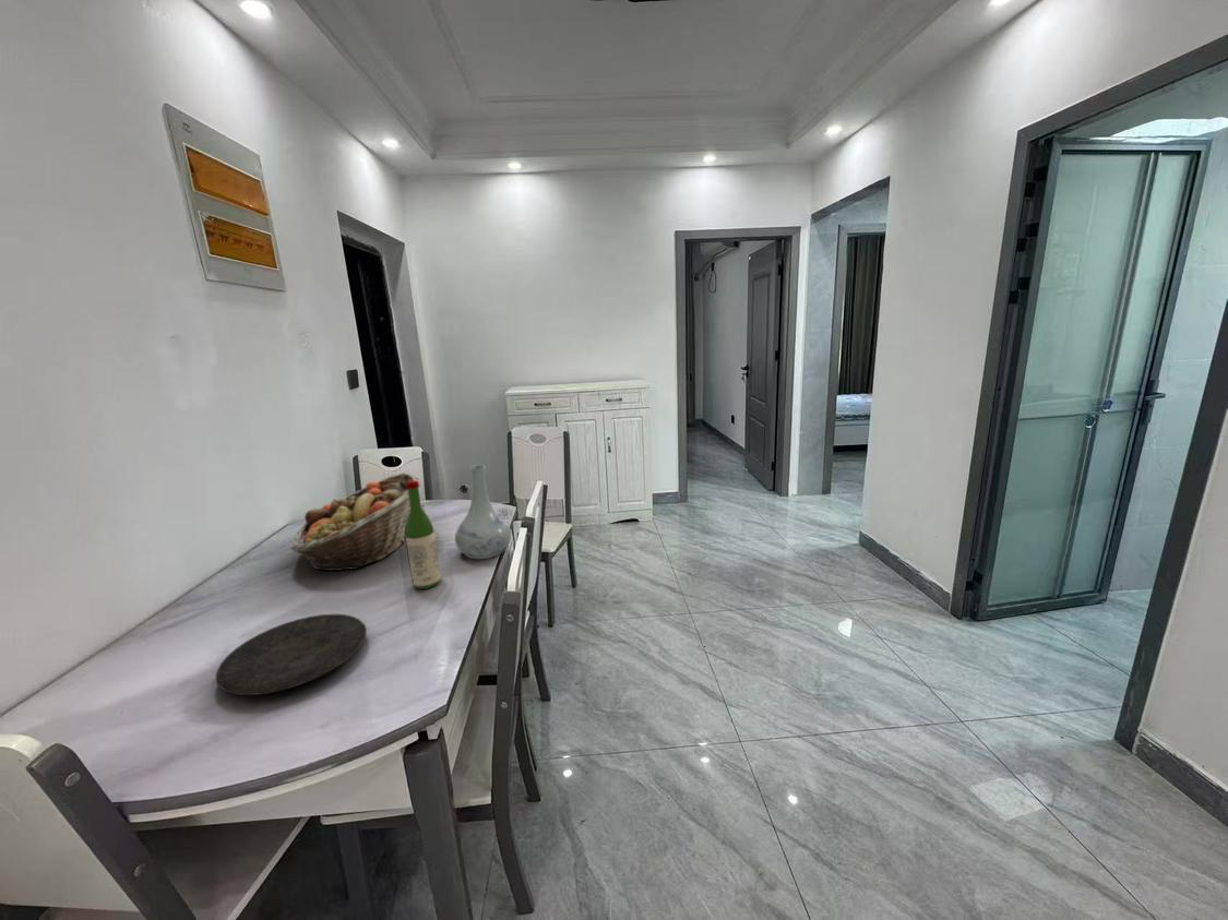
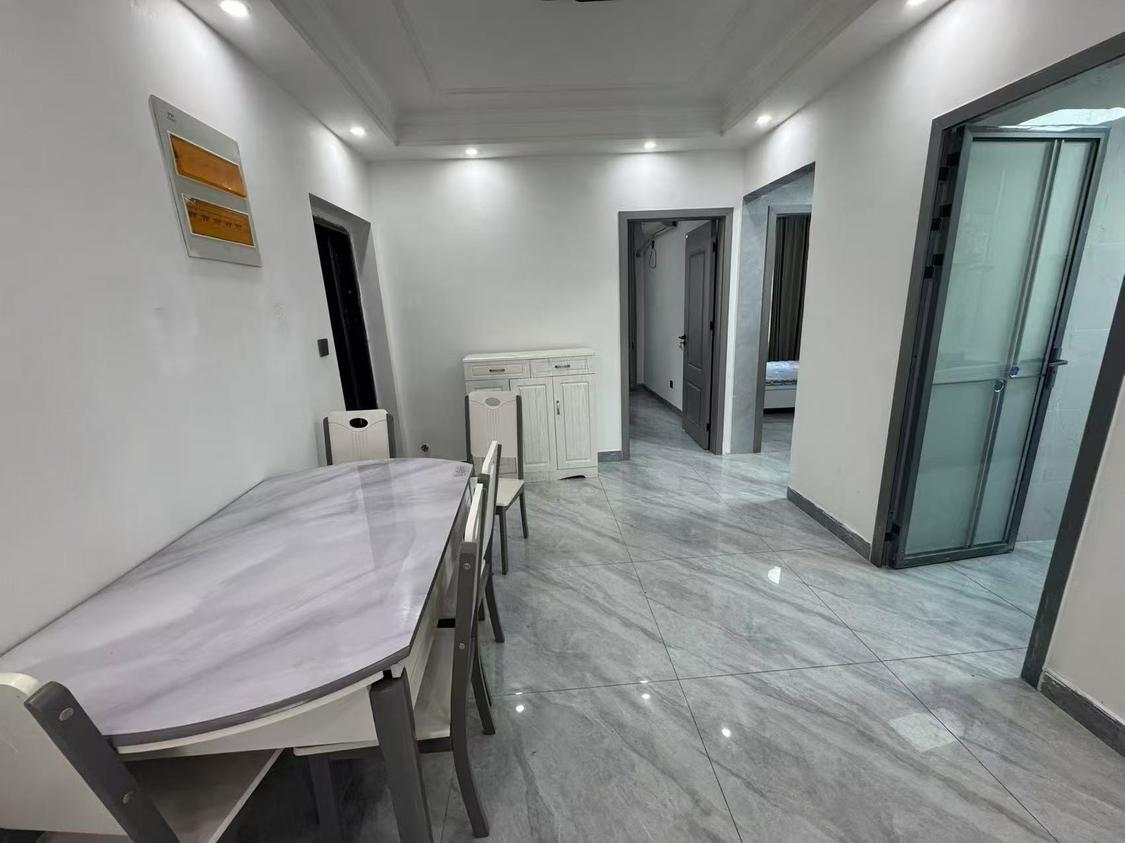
- wine bottle [404,480,442,590]
- fruit basket [289,471,421,572]
- plate [215,613,368,696]
- vase [454,464,512,560]
